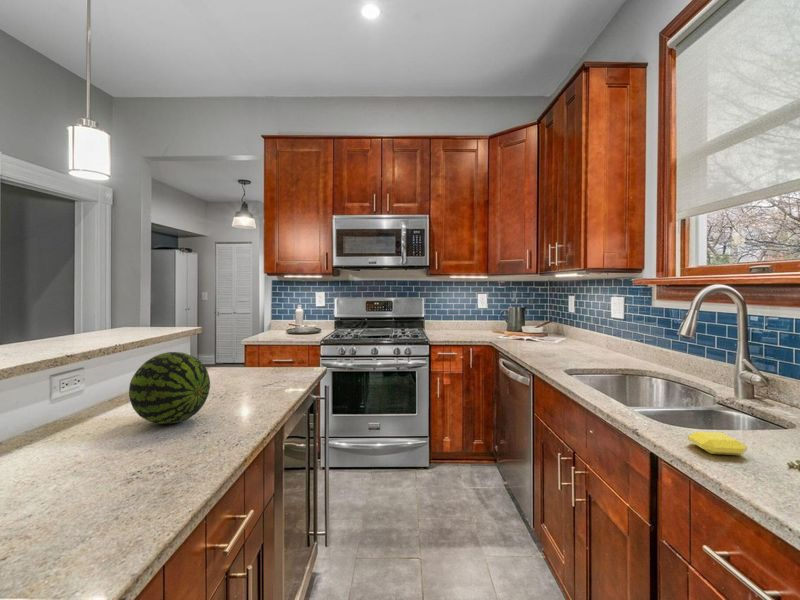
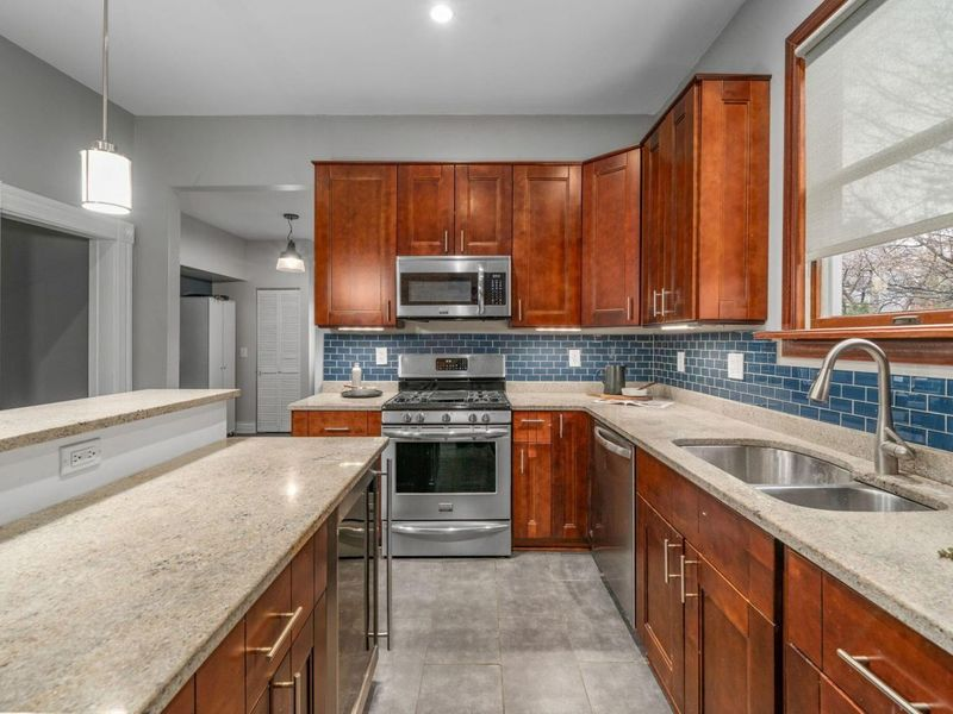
- soap bar [687,431,748,456]
- fruit [128,351,211,425]
